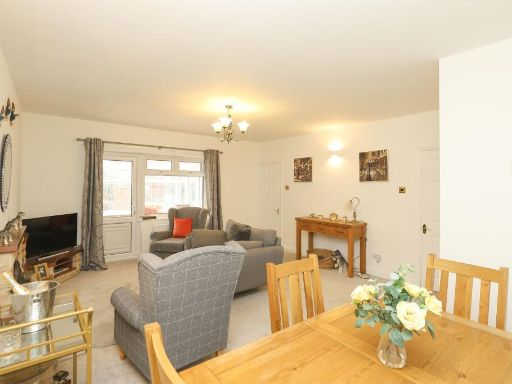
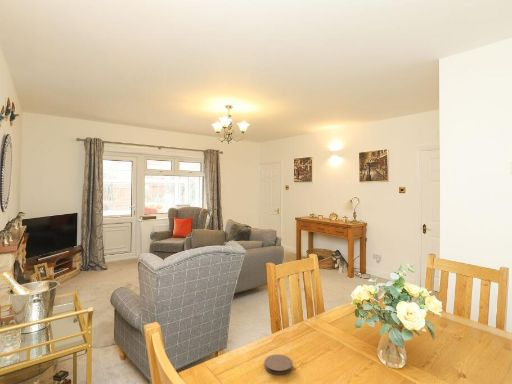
+ coaster [264,353,293,376]
